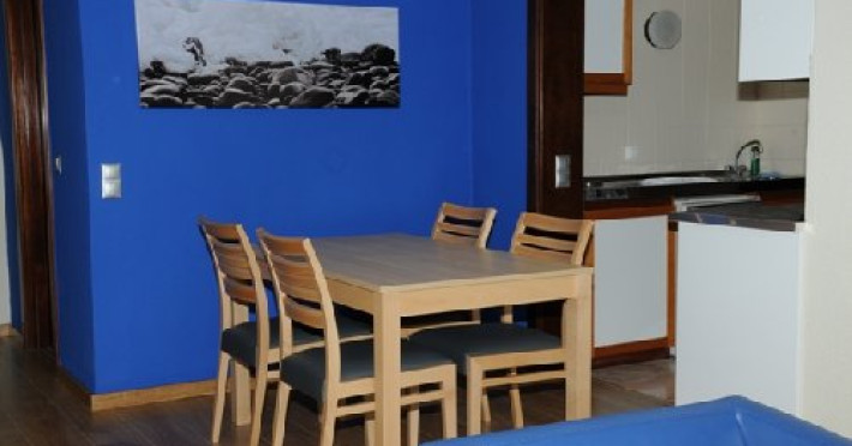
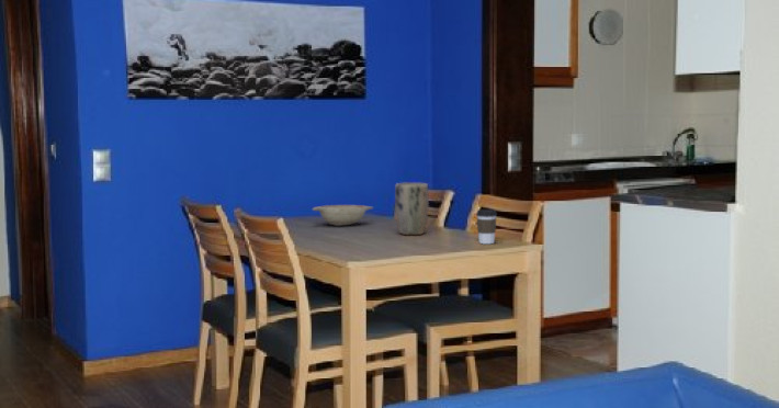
+ plant pot [394,182,430,236]
+ coffee cup [475,208,498,245]
+ decorative bowl [312,204,374,227]
